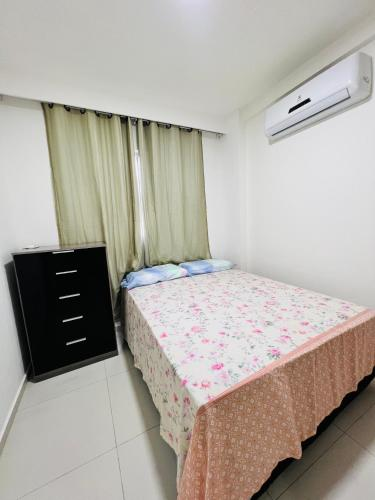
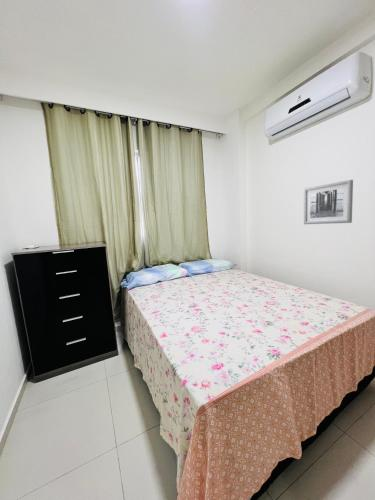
+ wall art [303,179,354,225]
